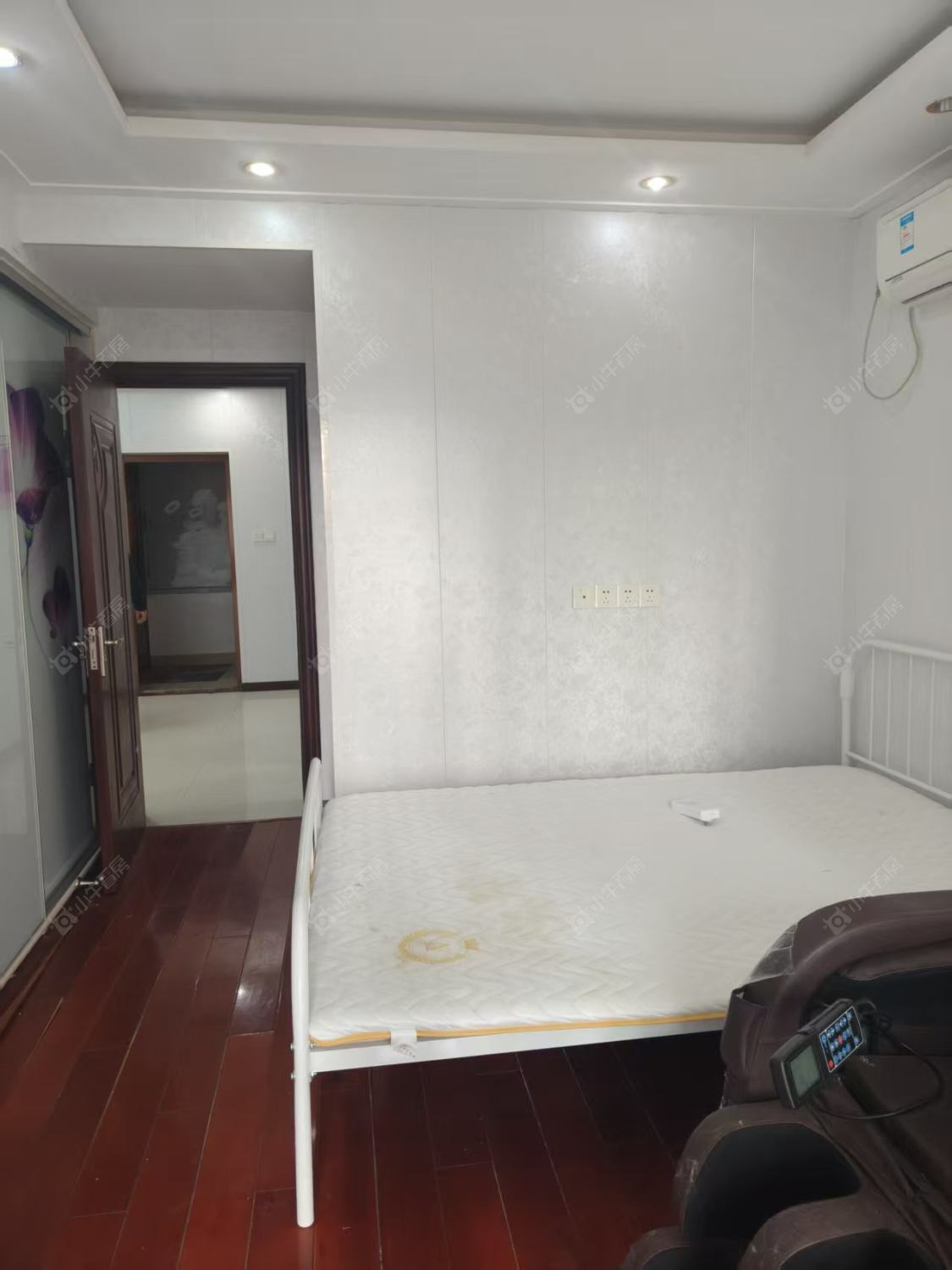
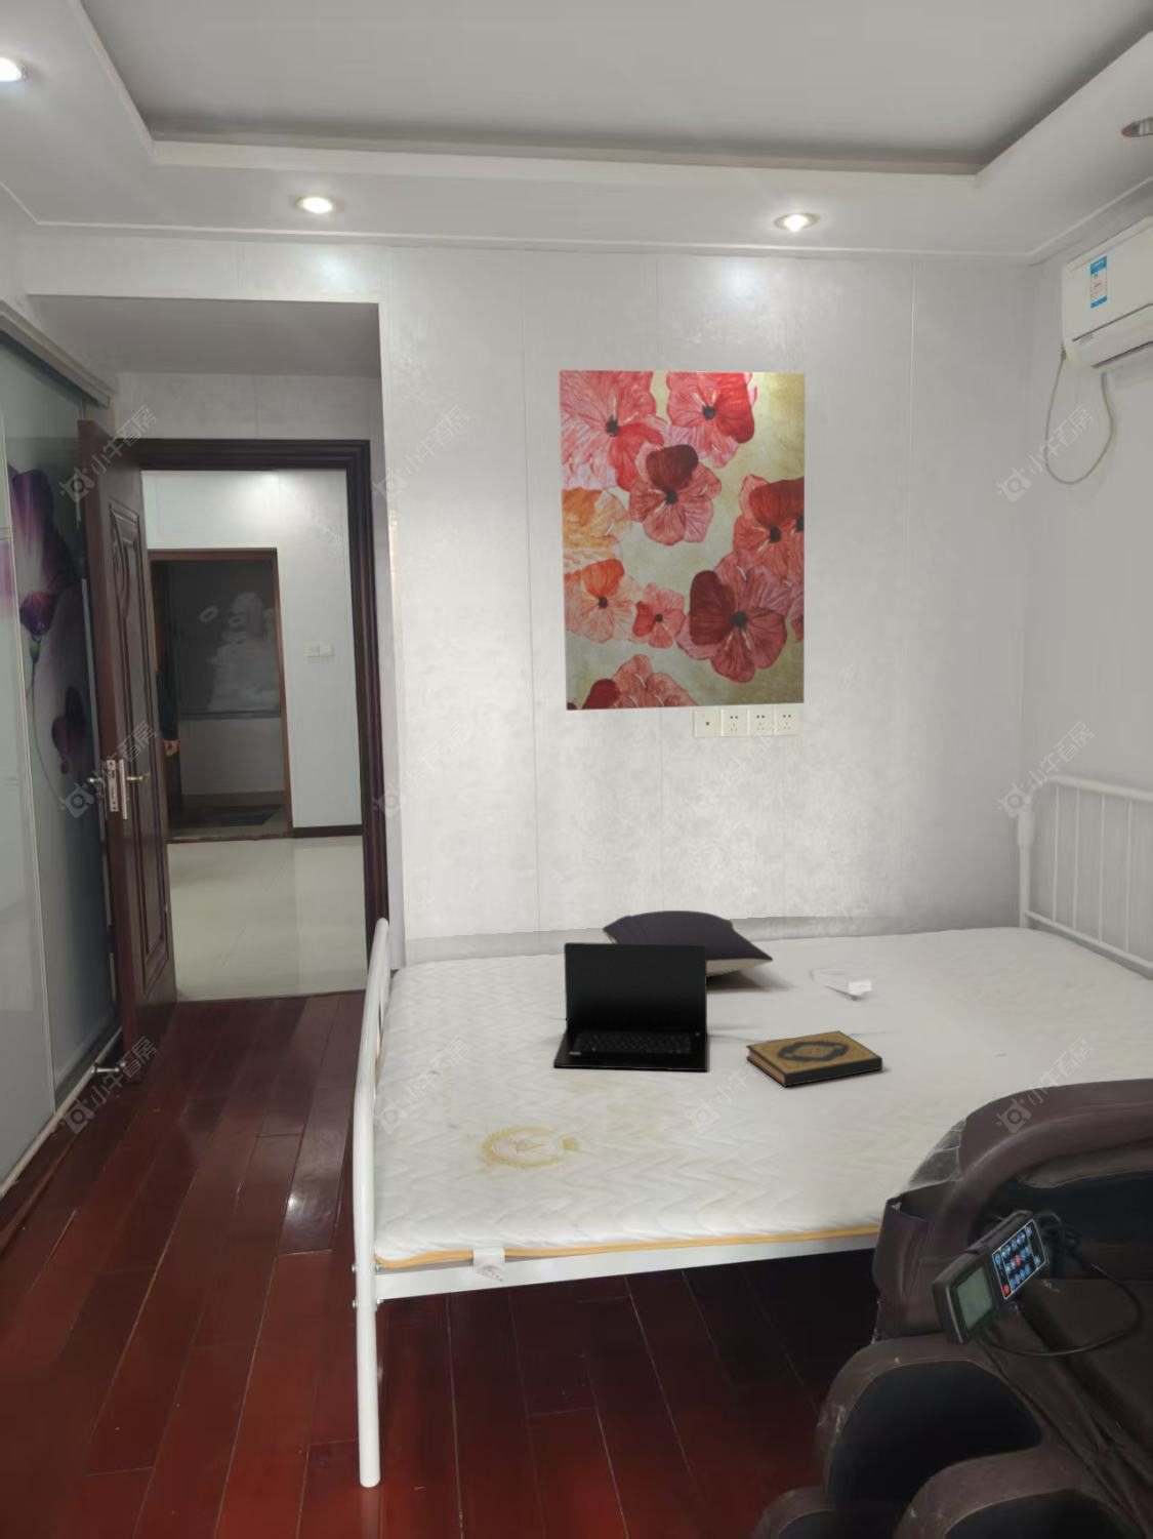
+ hardback book [745,1029,883,1088]
+ pillow [602,909,774,978]
+ wall art [557,370,805,711]
+ laptop [552,942,709,1071]
